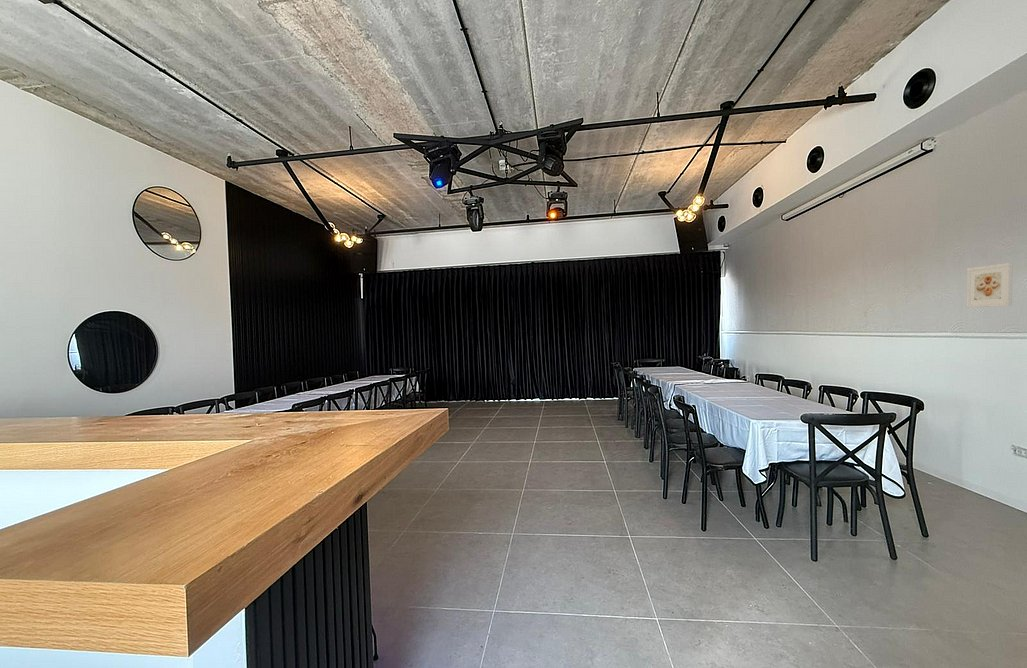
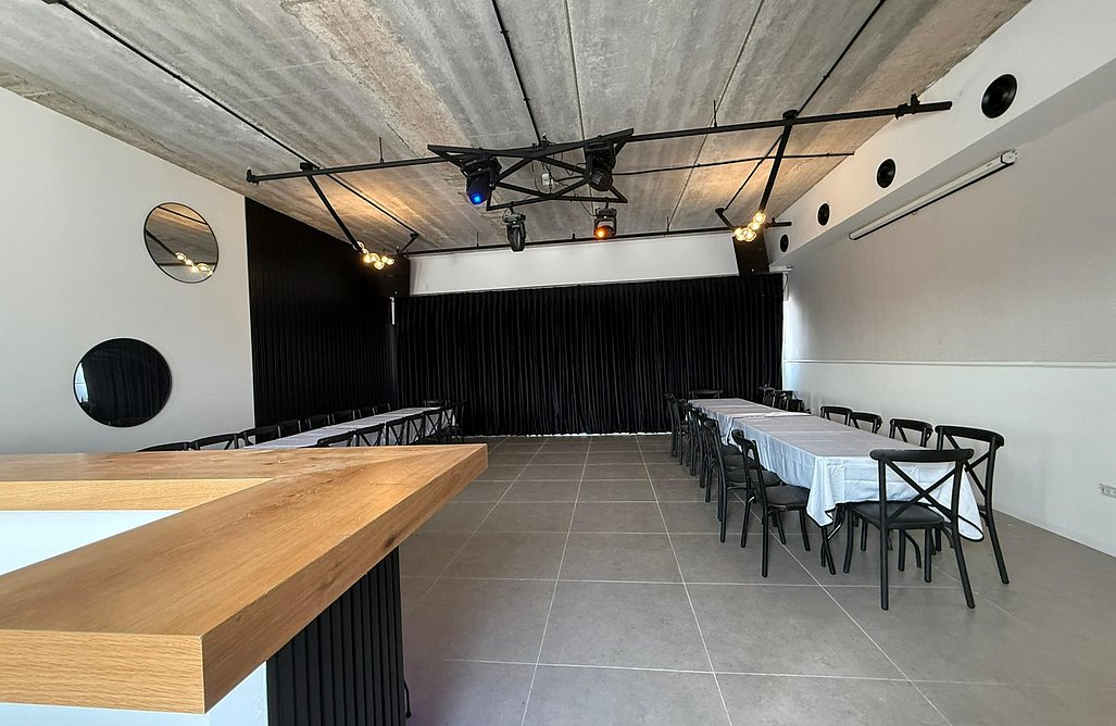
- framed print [966,262,1014,309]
